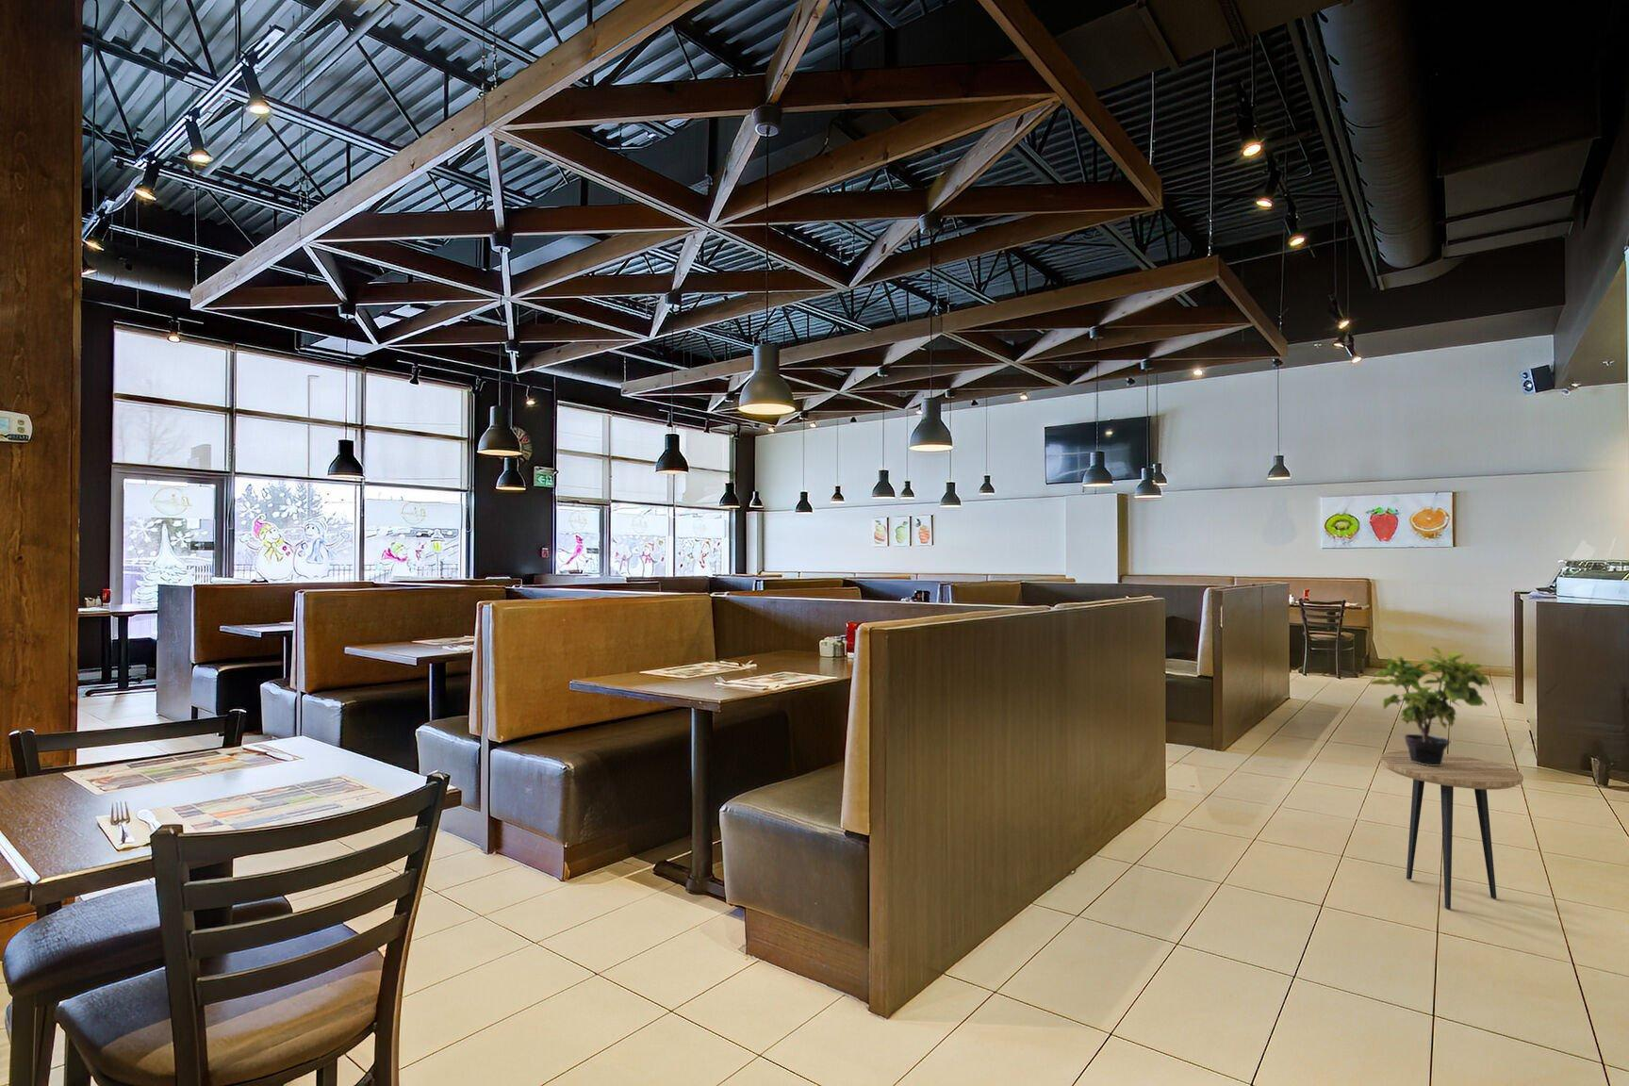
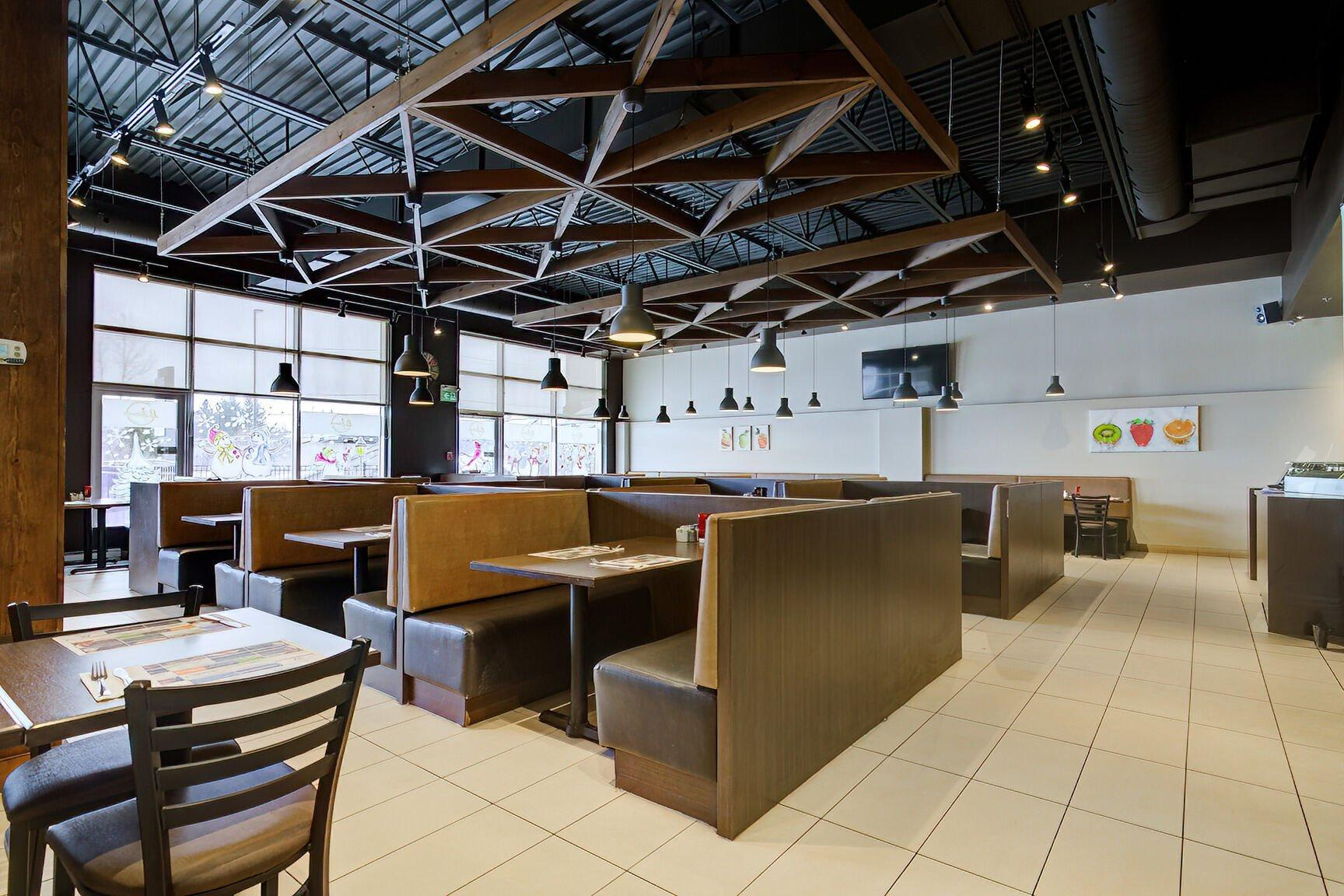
- side table [1379,750,1525,910]
- potted plant [1368,646,1492,766]
